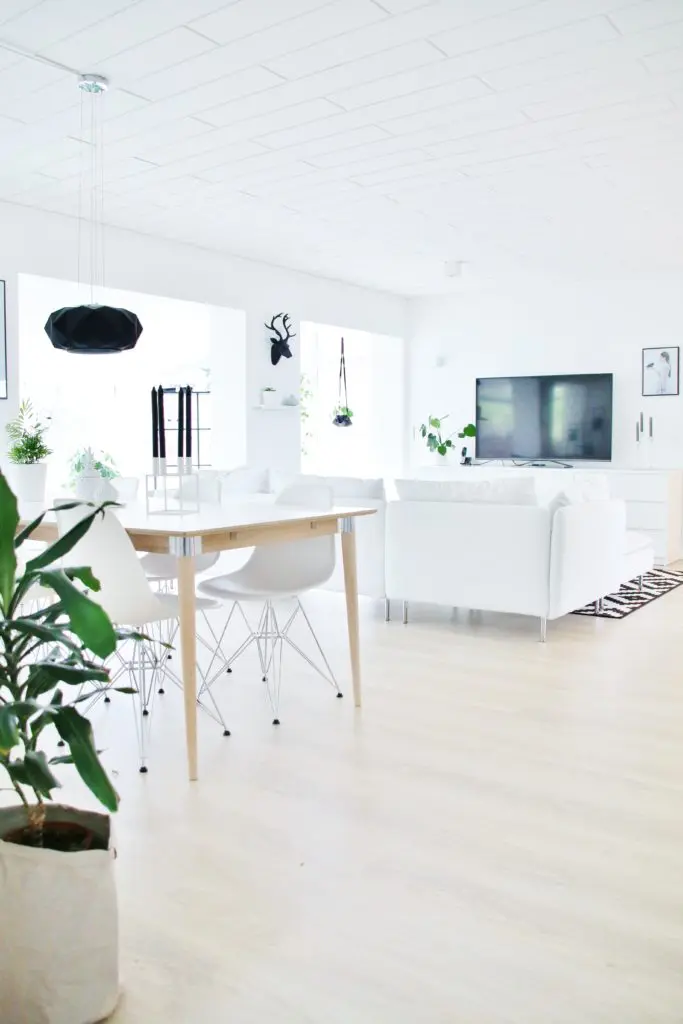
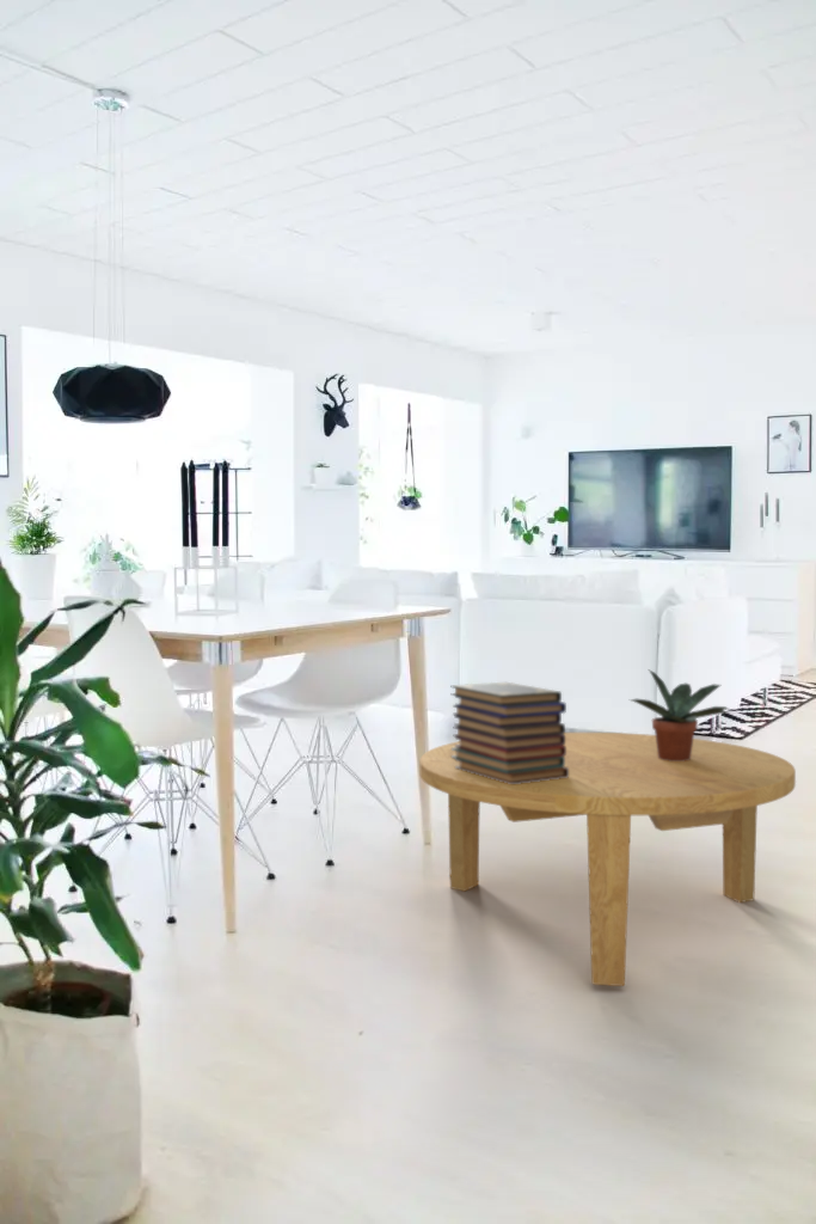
+ potted plant [628,669,732,761]
+ coffee table [419,732,797,987]
+ book stack [450,681,569,784]
